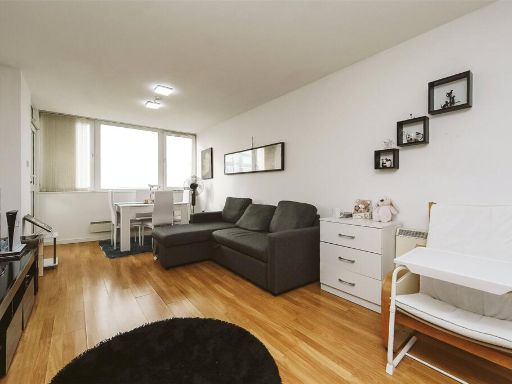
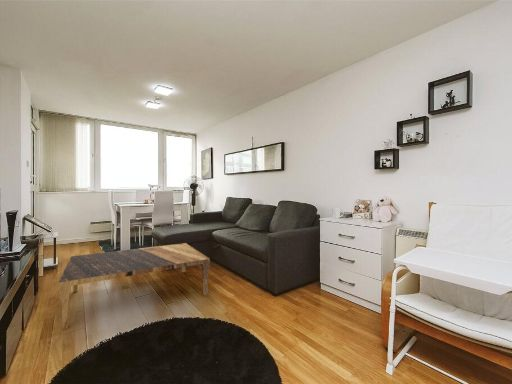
+ coffee table [57,242,211,330]
